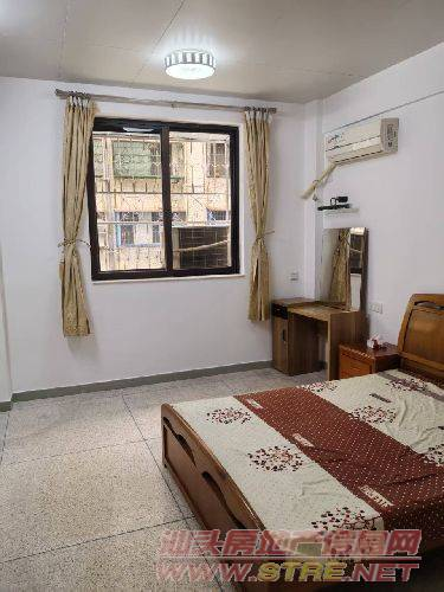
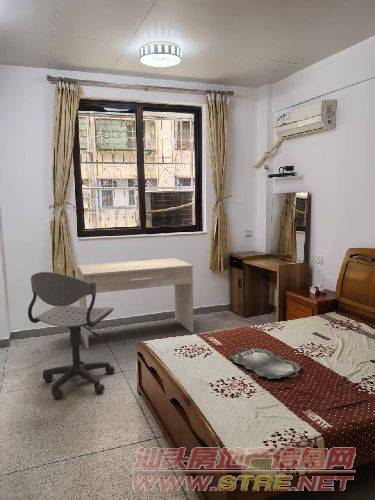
+ desk [77,257,195,350]
+ serving tray [229,346,303,380]
+ office chair [27,271,116,400]
